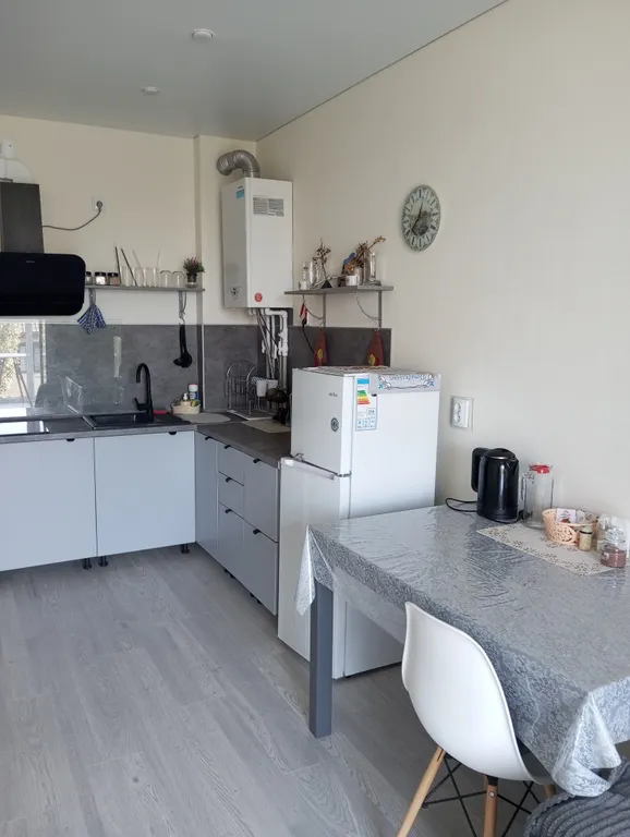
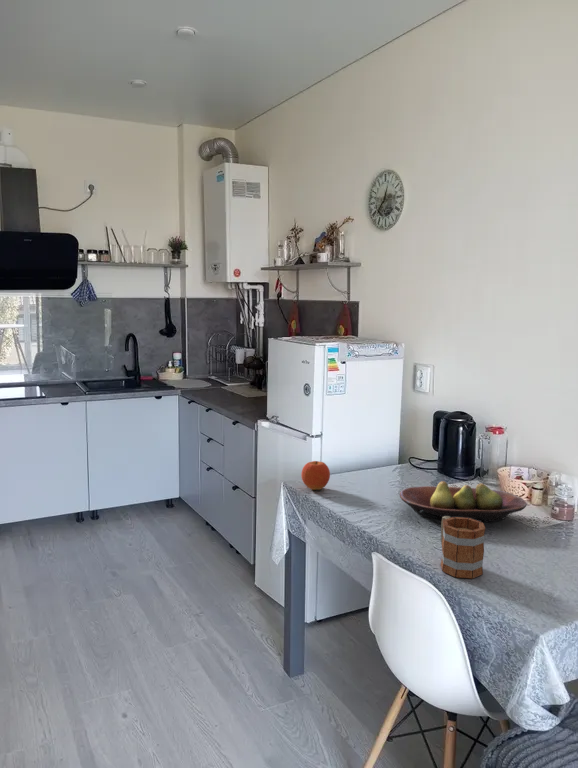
+ fruit bowl [399,480,528,523]
+ mug [440,516,487,579]
+ fruit [300,460,331,491]
